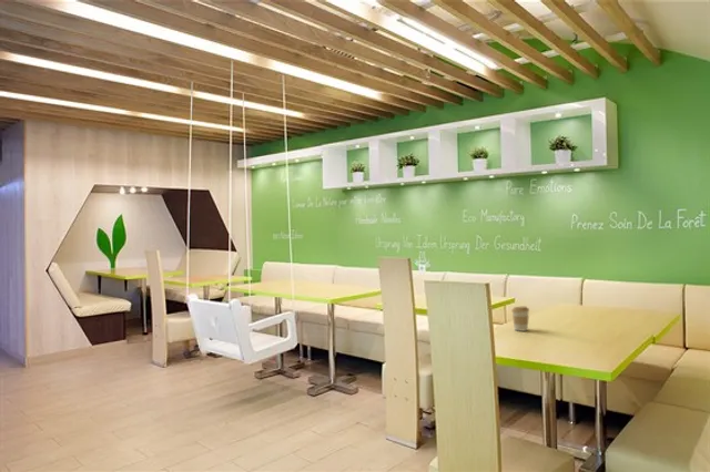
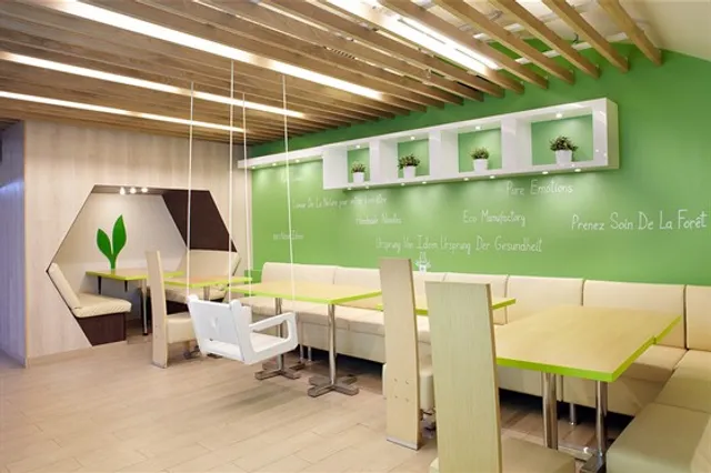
- coffee cup [510,306,530,332]
